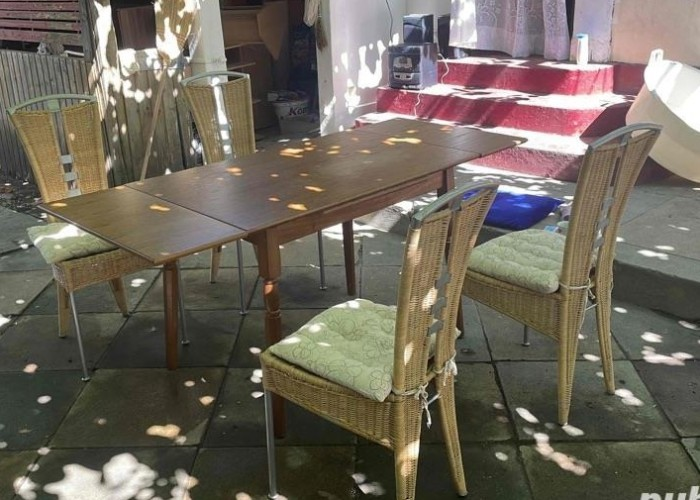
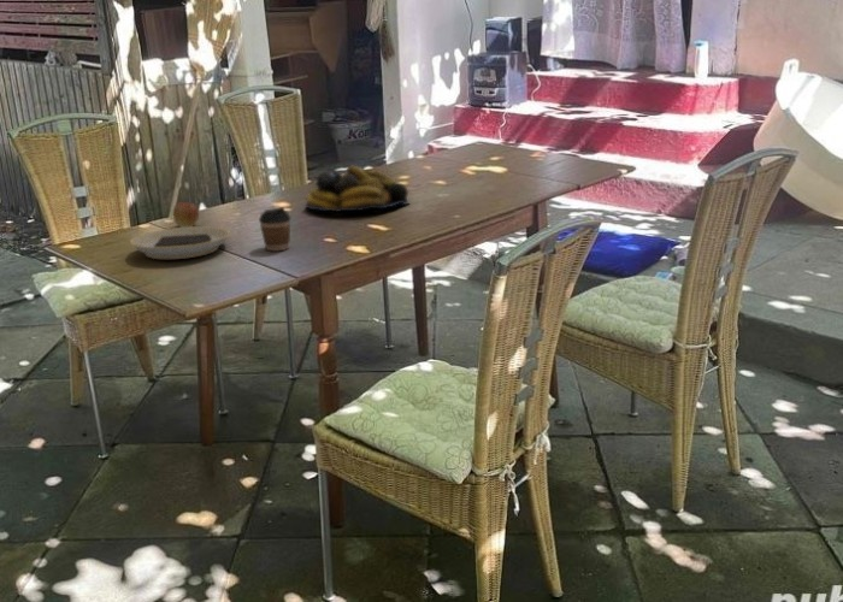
+ fruit bowl [305,165,411,213]
+ apple [172,201,200,228]
+ coffee cup [258,206,291,253]
+ plate [129,225,231,260]
